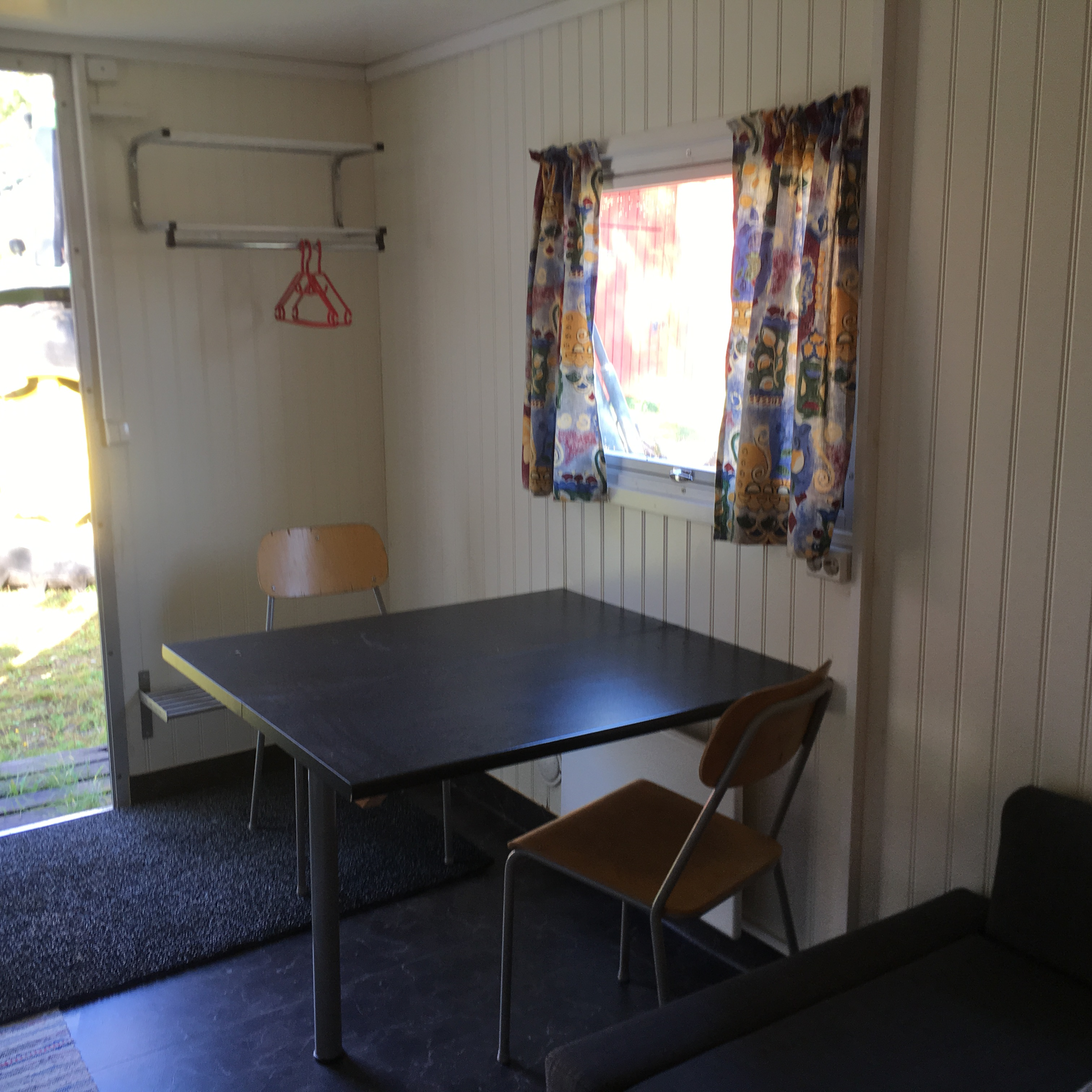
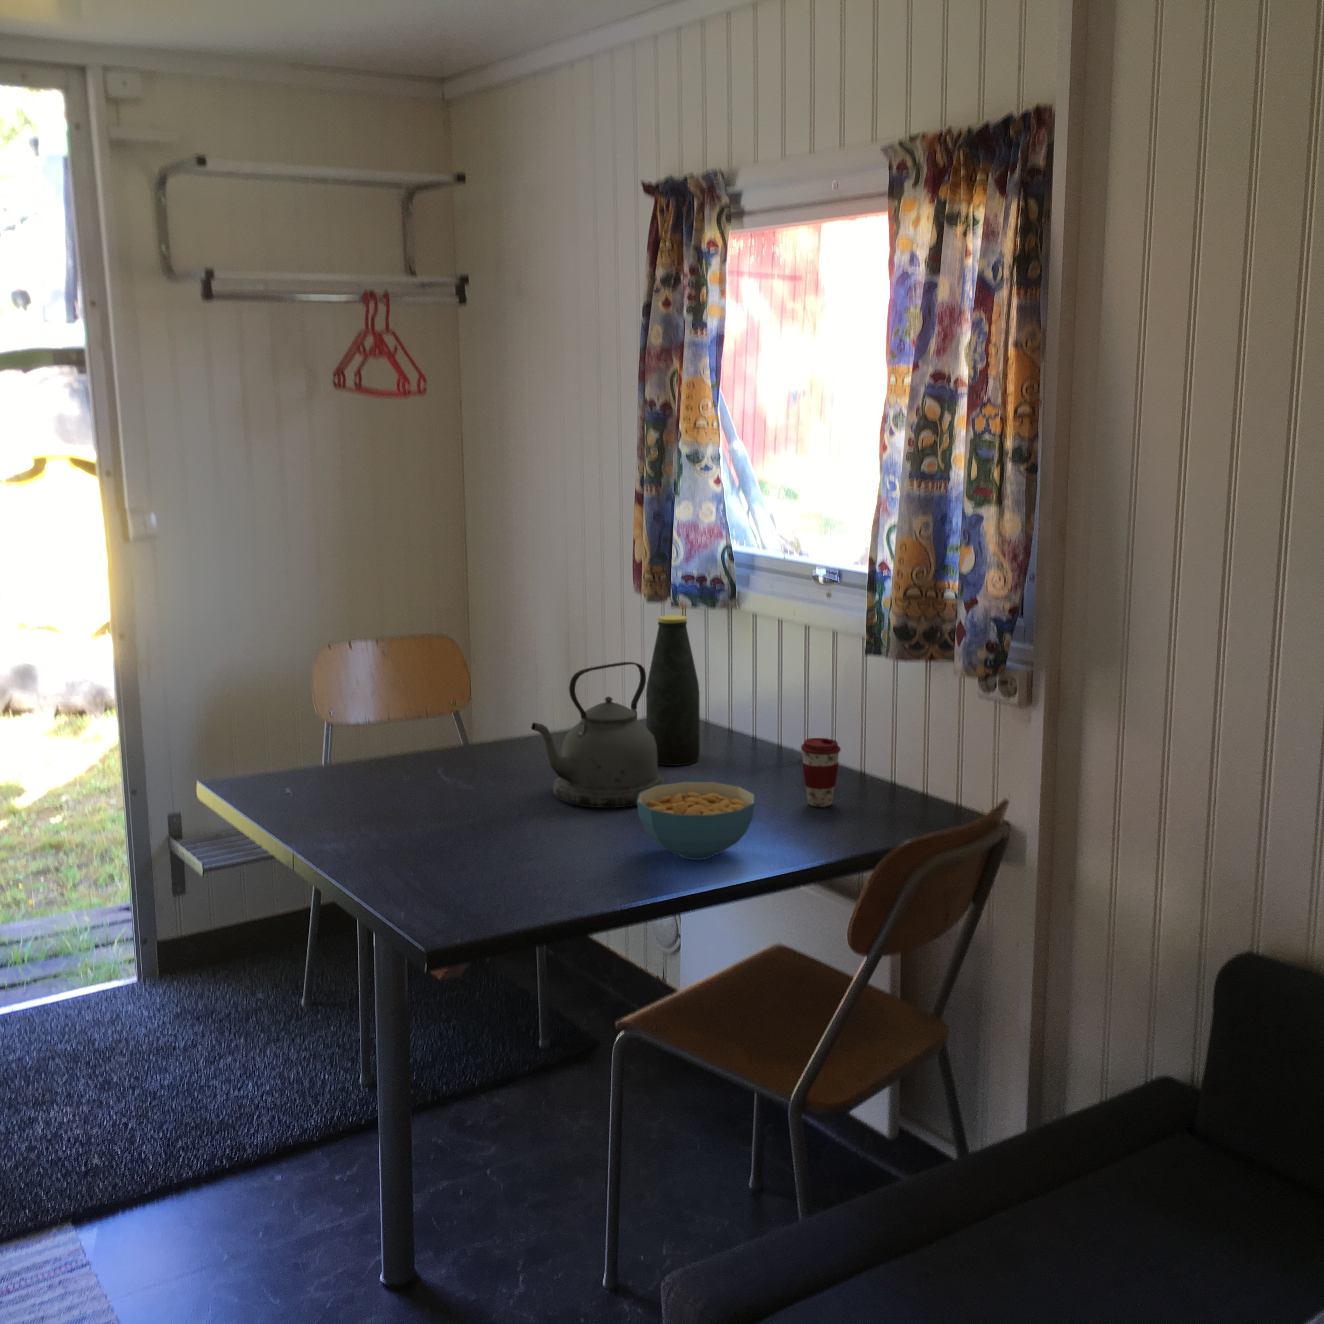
+ kettle [531,662,667,809]
+ cereal bowl [637,782,755,861]
+ bottle [645,615,700,766]
+ coffee cup [800,737,841,807]
